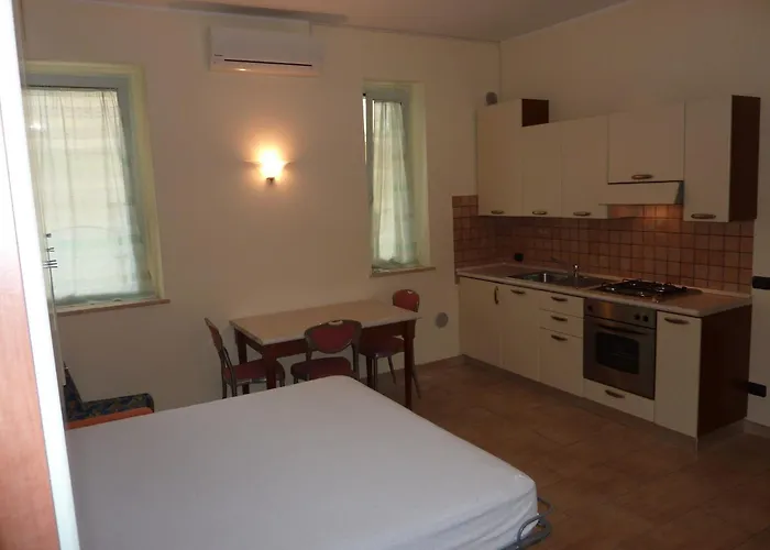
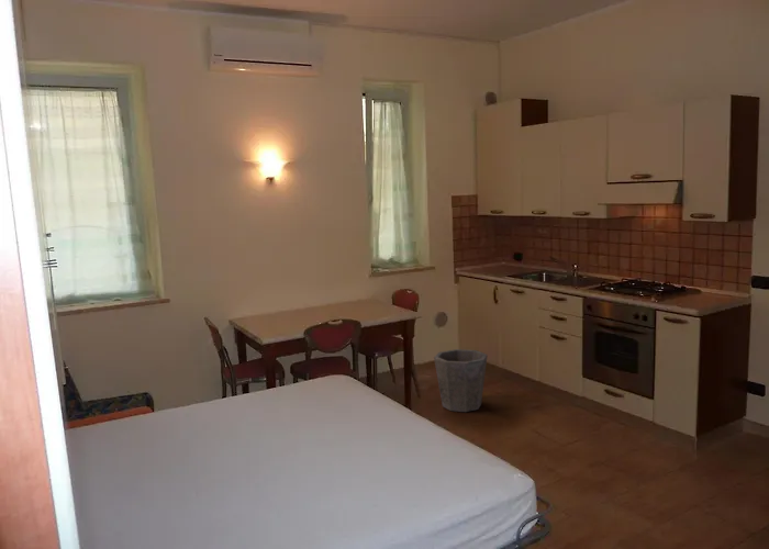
+ waste bin [433,348,489,413]
